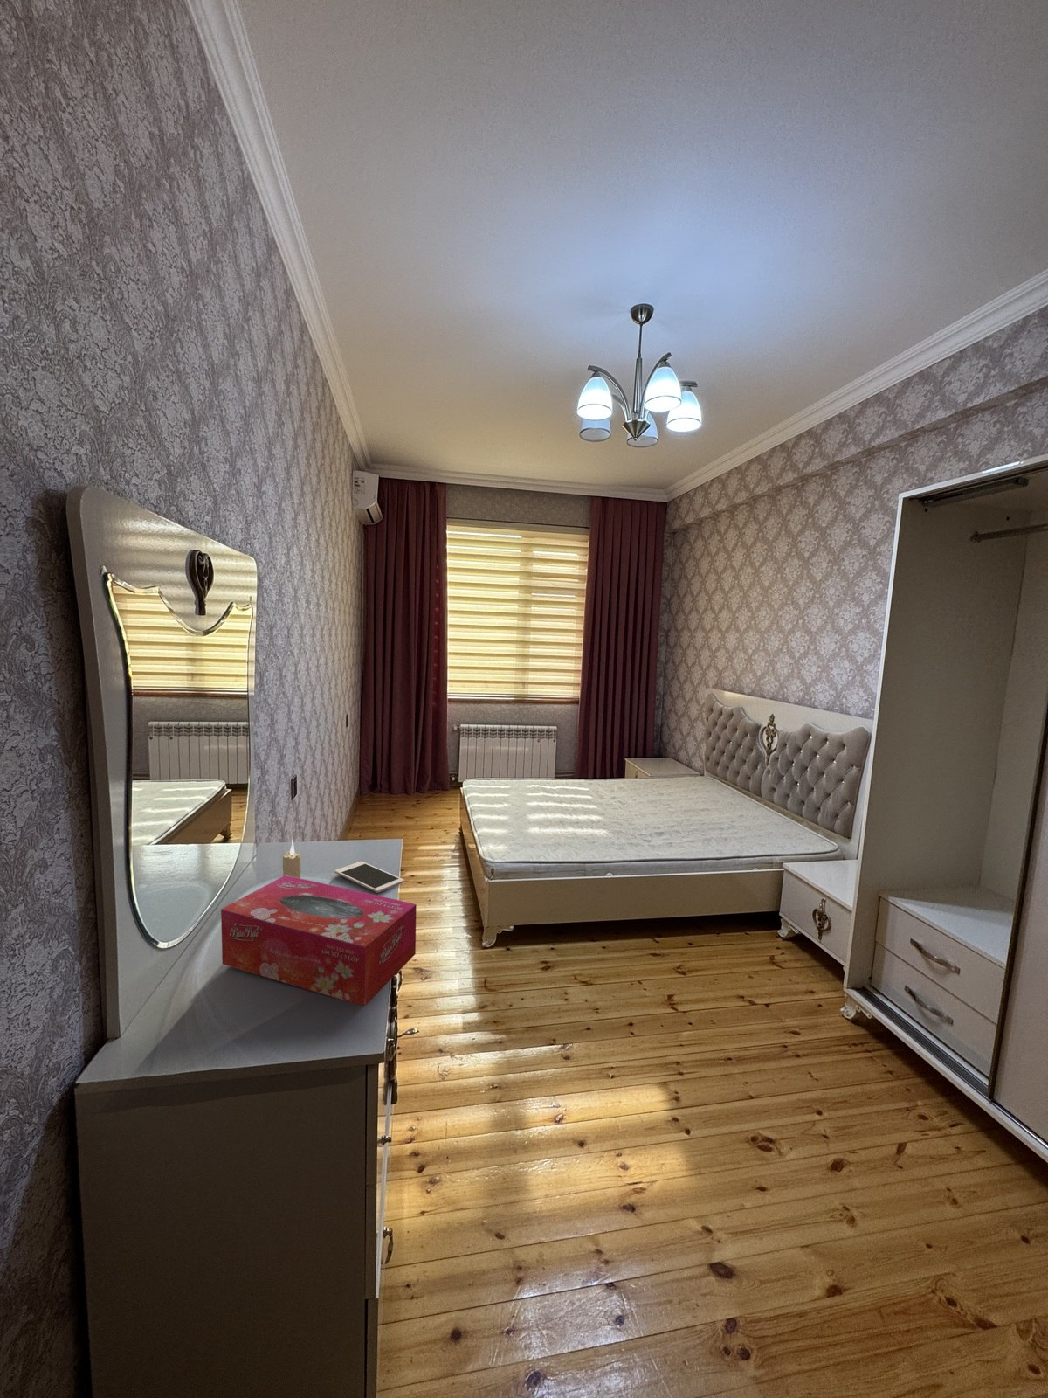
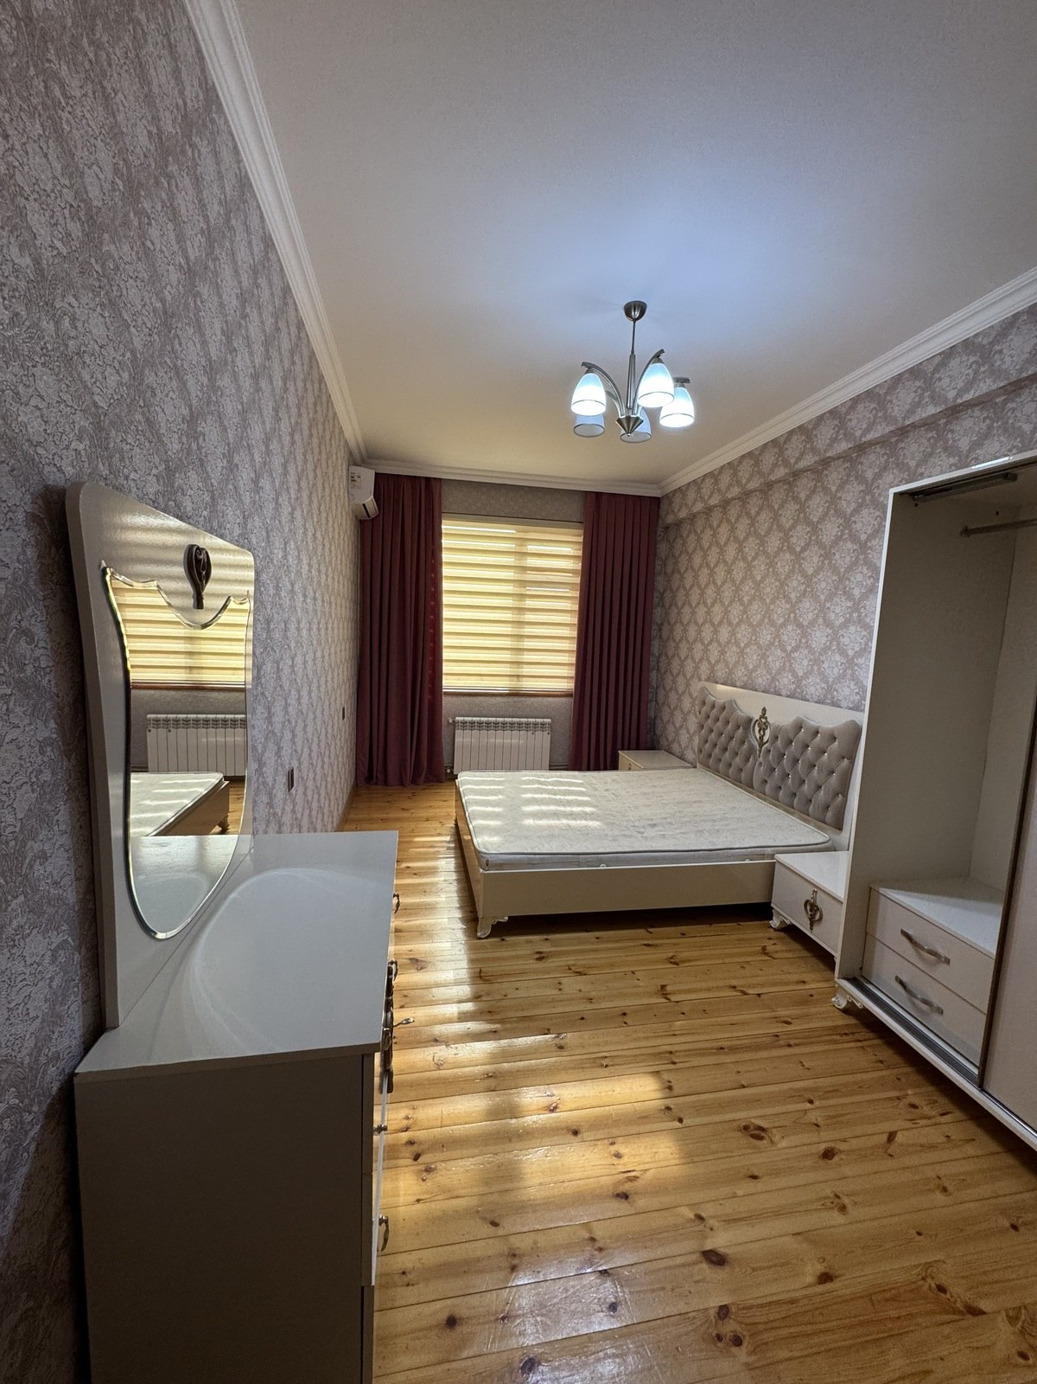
- candle [282,839,302,880]
- tissue box [220,875,417,1006]
- cell phone [334,861,405,894]
